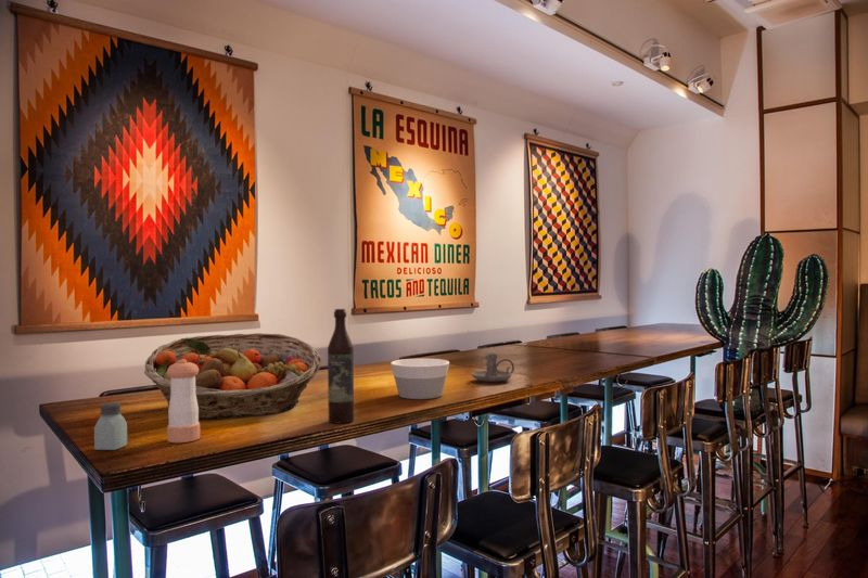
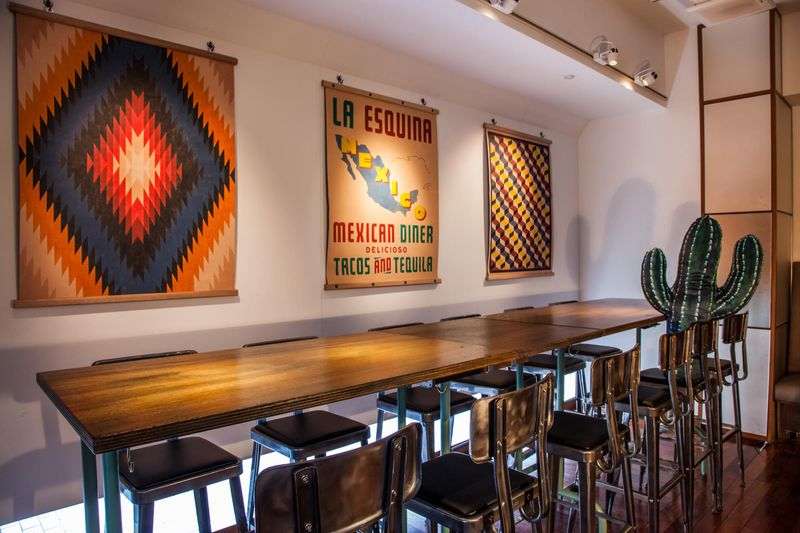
- pepper shaker [166,359,201,444]
- saltshaker [93,401,128,451]
- fruit basket [143,332,322,421]
- bowl [390,358,450,400]
- wine bottle [327,308,355,424]
- candle holder [471,352,515,383]
